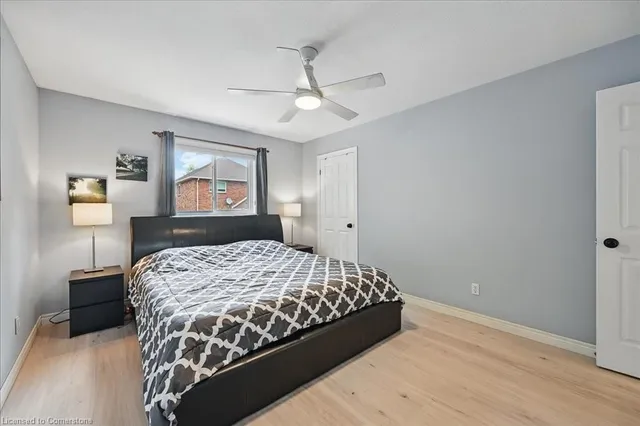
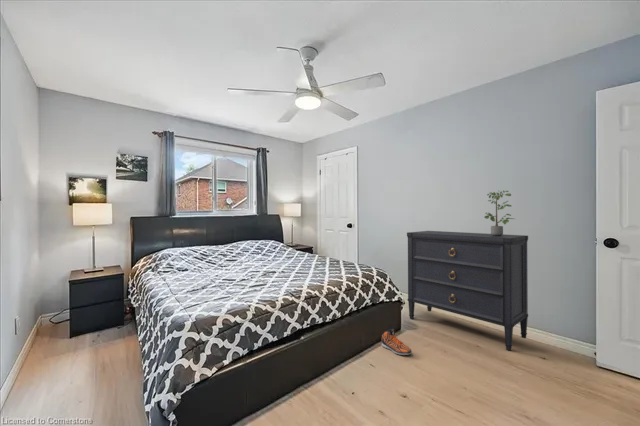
+ dresser [406,230,529,352]
+ potted plant [483,190,515,236]
+ sneaker [381,328,413,356]
